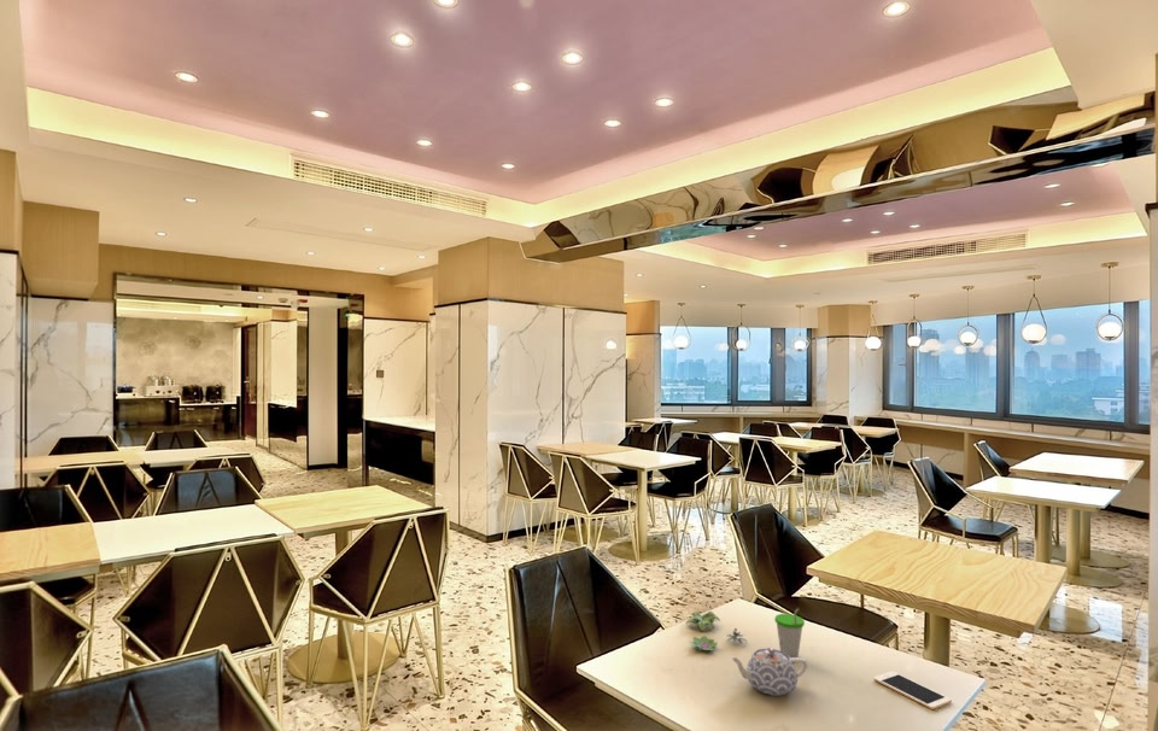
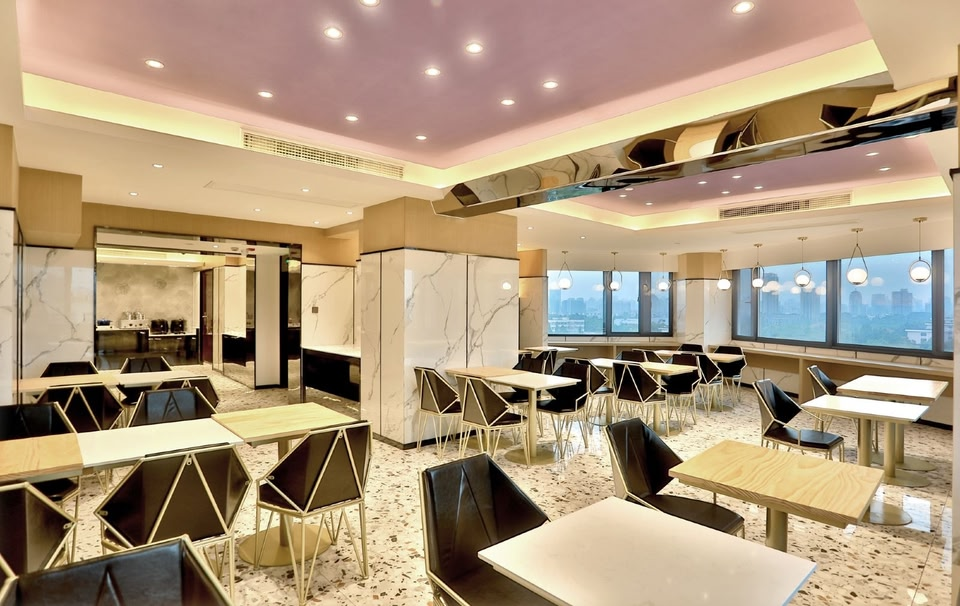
- flower [684,610,747,651]
- cup [773,607,806,659]
- teapot [730,645,808,697]
- cell phone [872,671,953,710]
